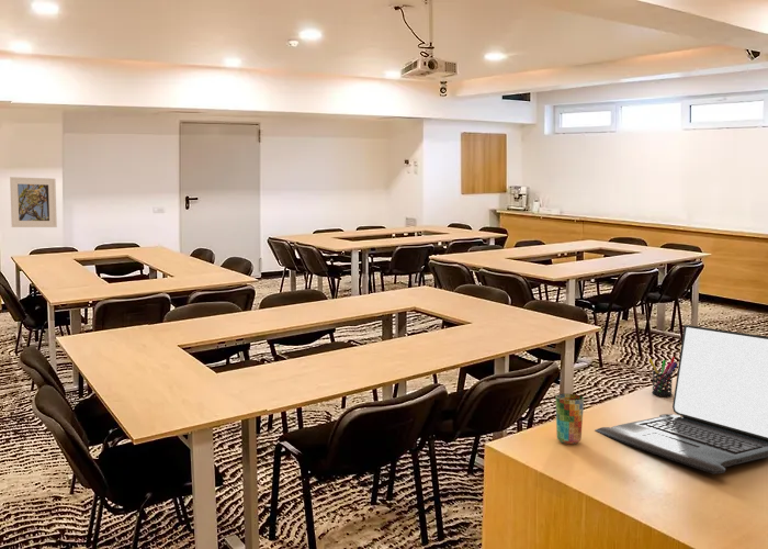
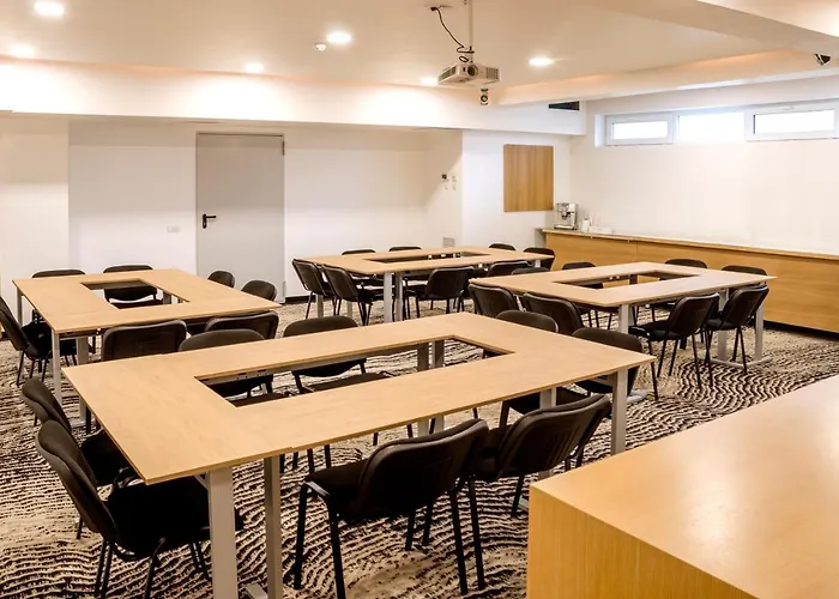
- cup [554,393,585,446]
- laptop [595,324,768,475]
- pen holder [648,356,678,397]
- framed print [9,176,58,228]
